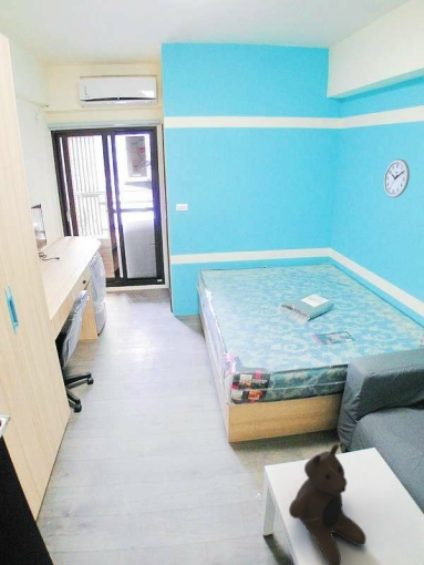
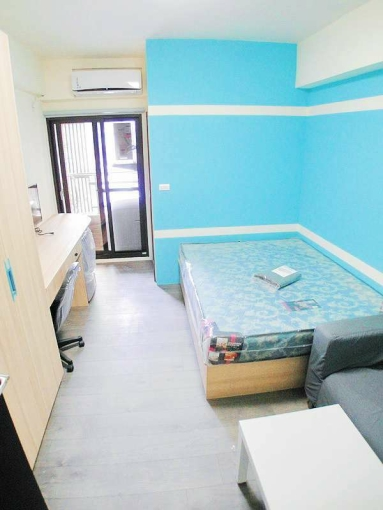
- teddy bear [288,443,368,565]
- wall clock [383,157,411,198]
